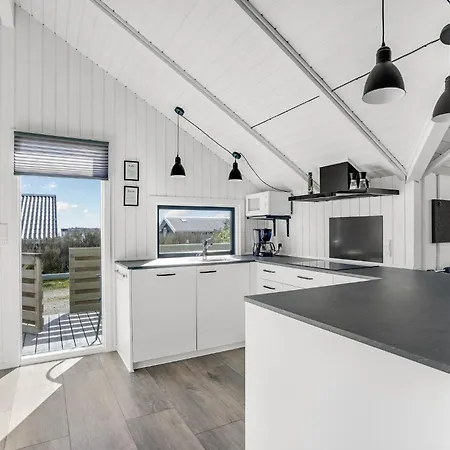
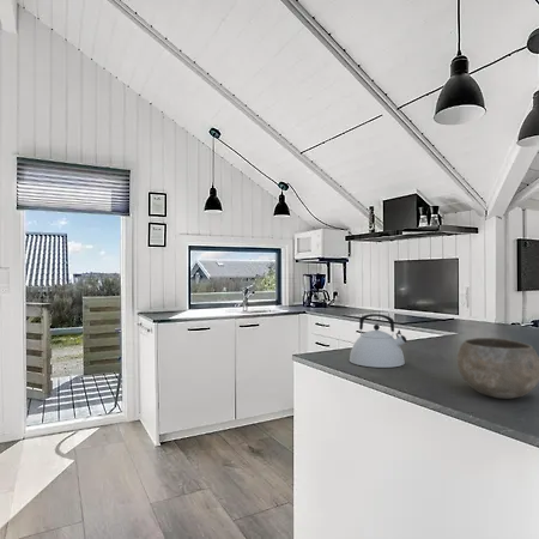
+ kettle [349,313,408,369]
+ bowl [456,337,539,400]
